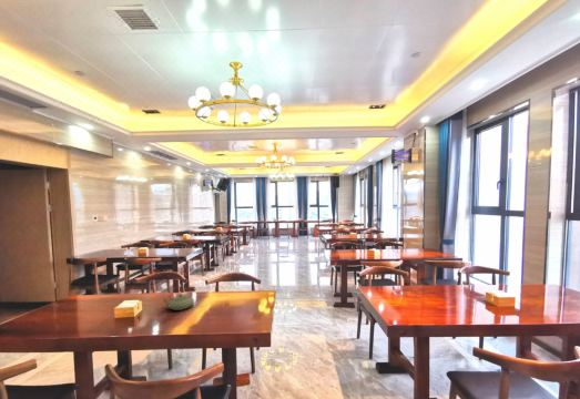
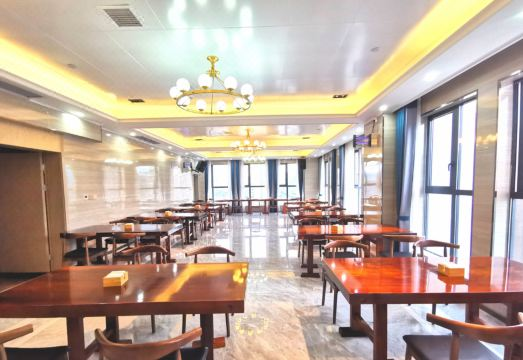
- teapot [162,286,195,311]
